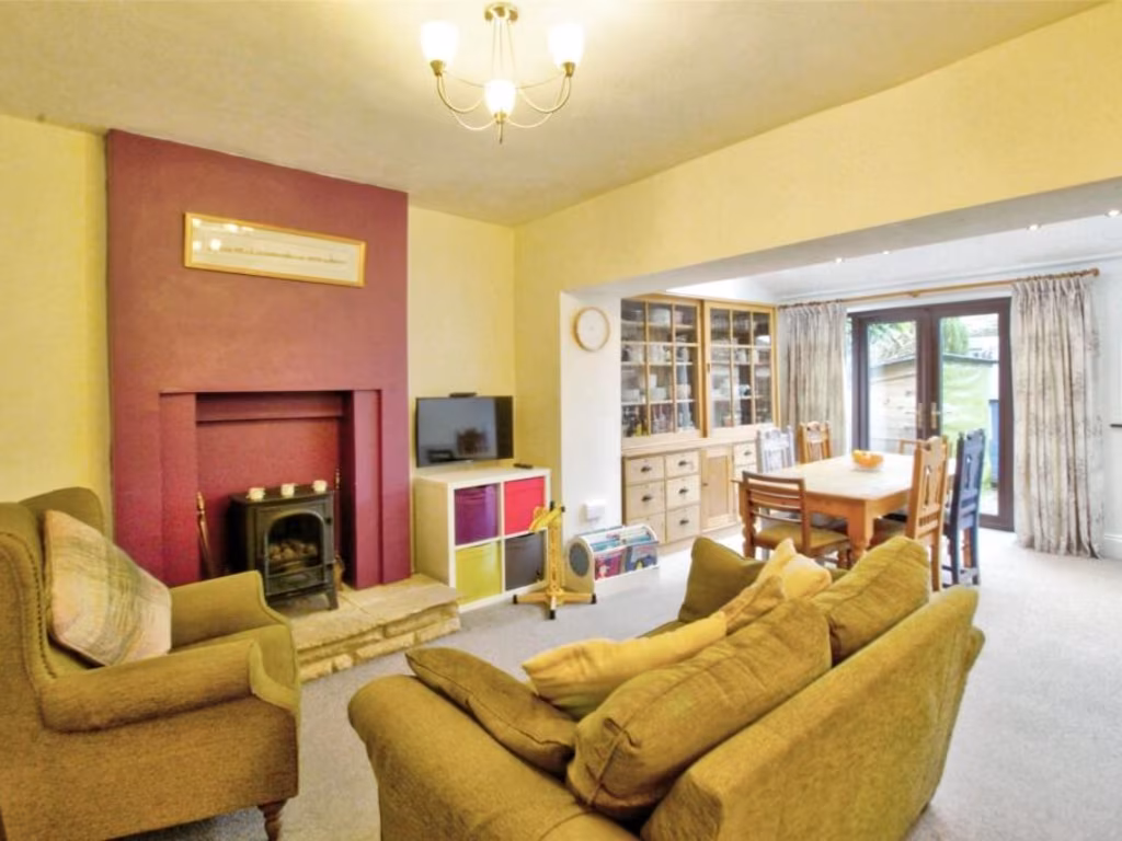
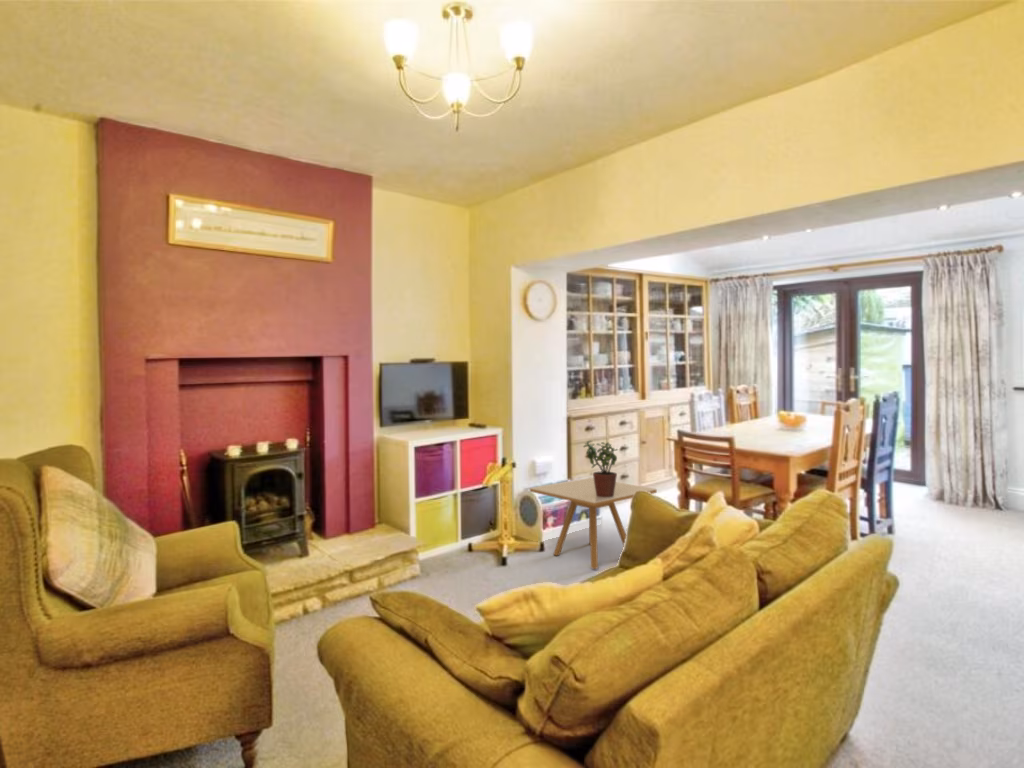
+ potted plant [582,439,619,497]
+ side table [529,477,658,570]
